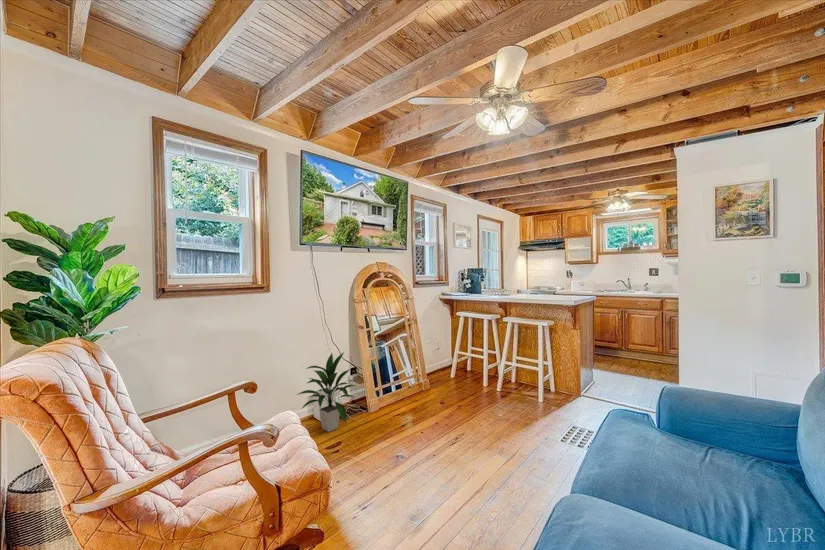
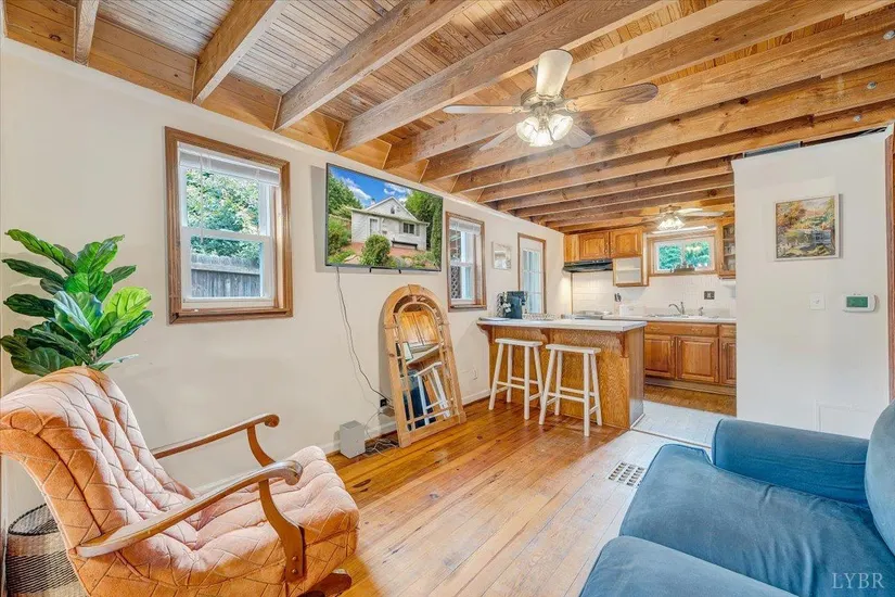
- indoor plant [296,351,357,433]
